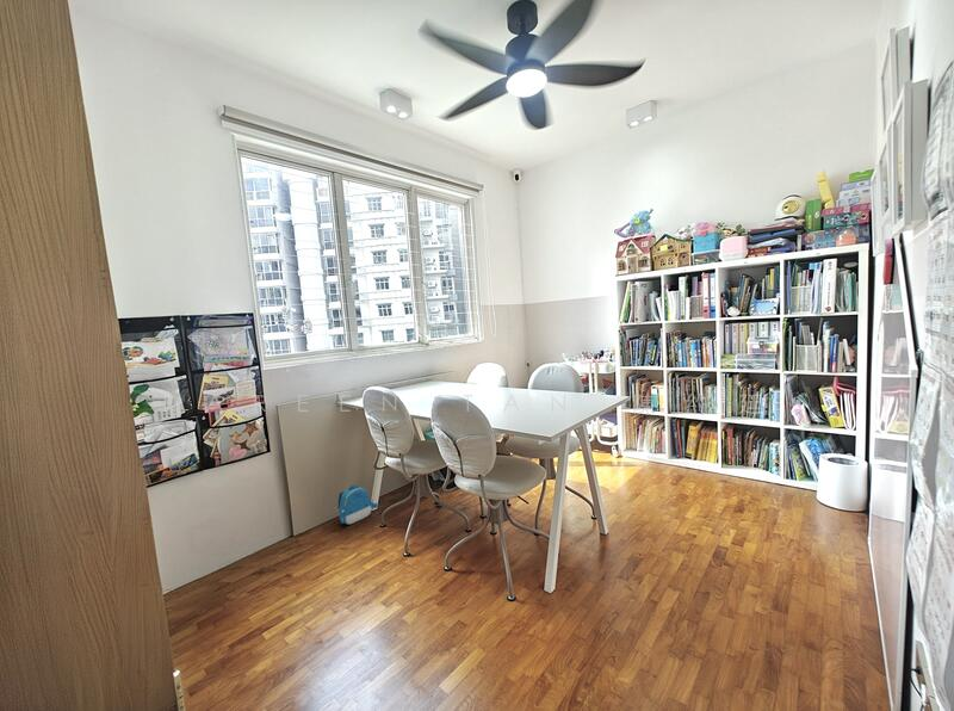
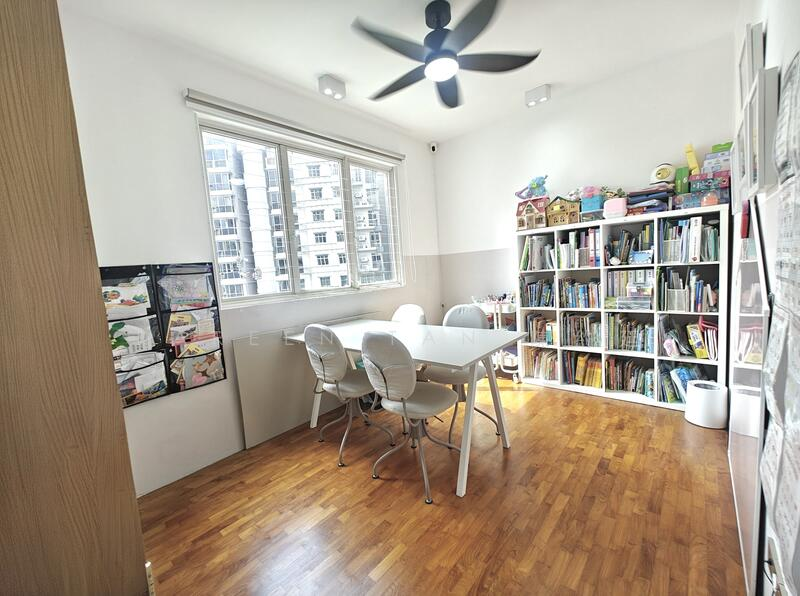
- backpack [337,484,380,526]
